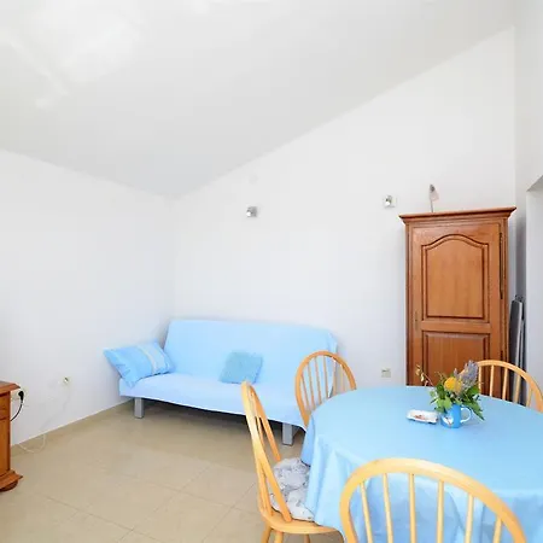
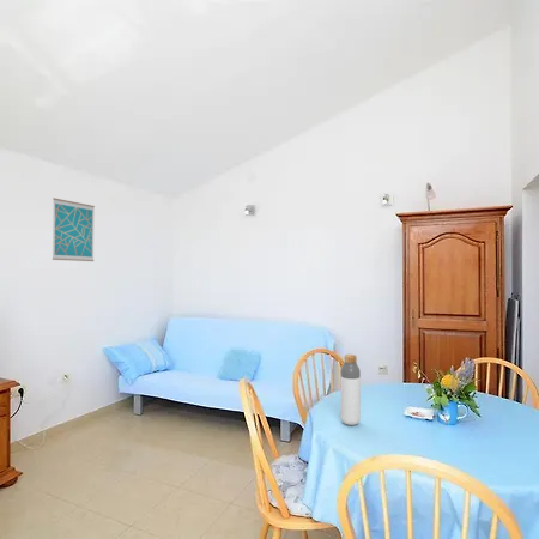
+ bottle [339,353,362,426]
+ wall art [52,196,96,262]
